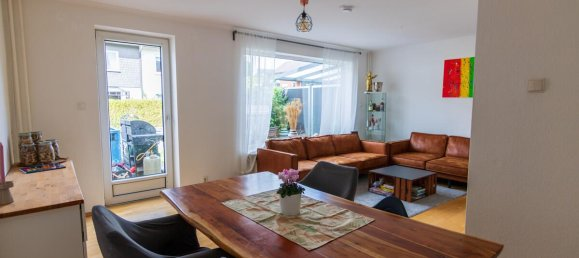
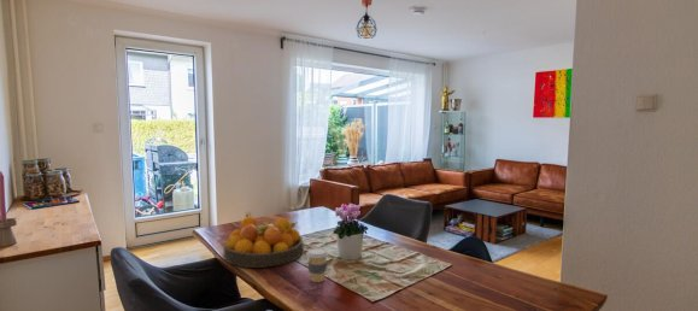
+ coffee cup [305,247,330,283]
+ fruit bowl [223,216,305,269]
